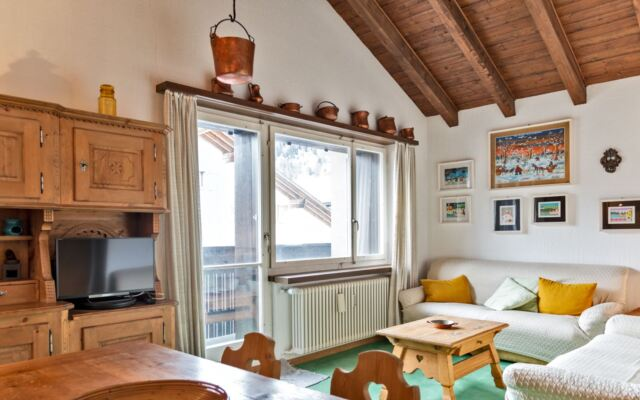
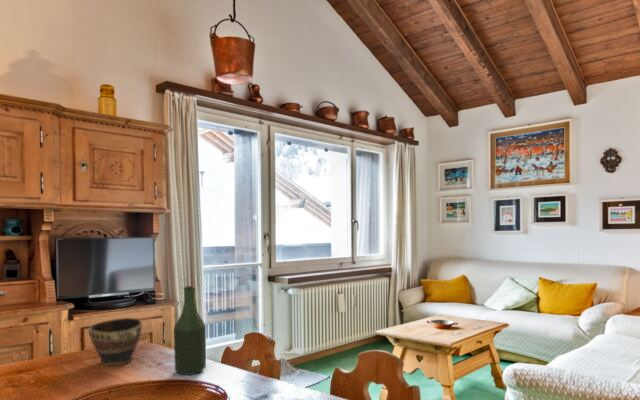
+ bowl [88,317,143,366]
+ bottle [173,285,207,376]
